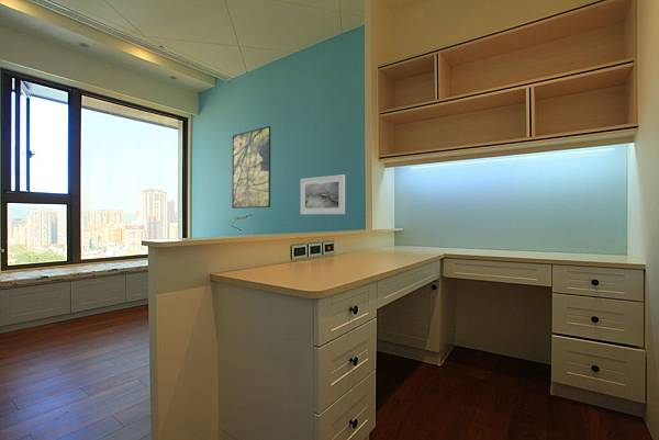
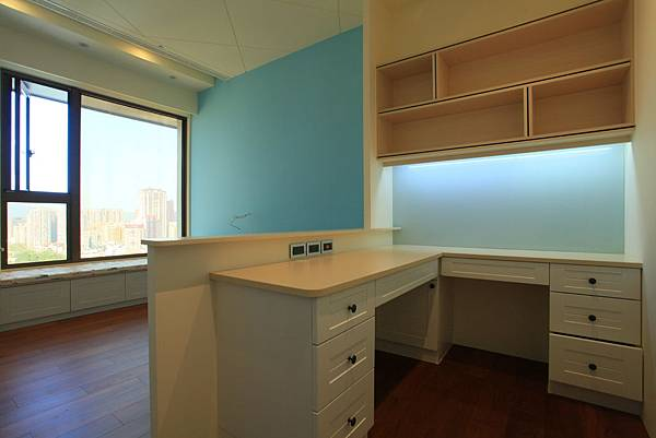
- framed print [231,125,271,210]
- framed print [300,173,346,215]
